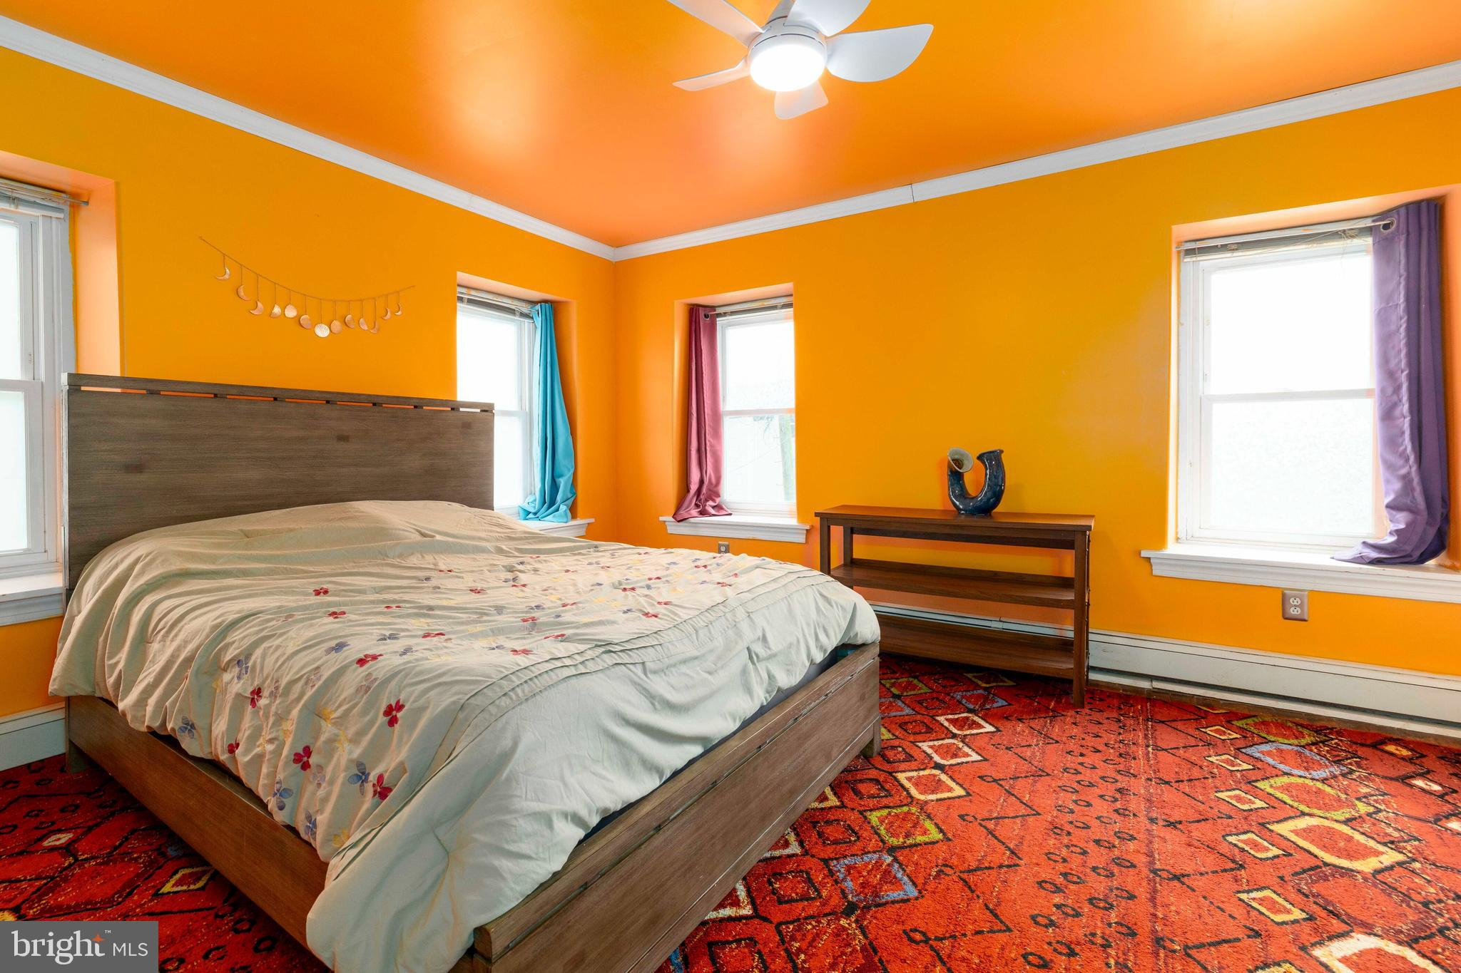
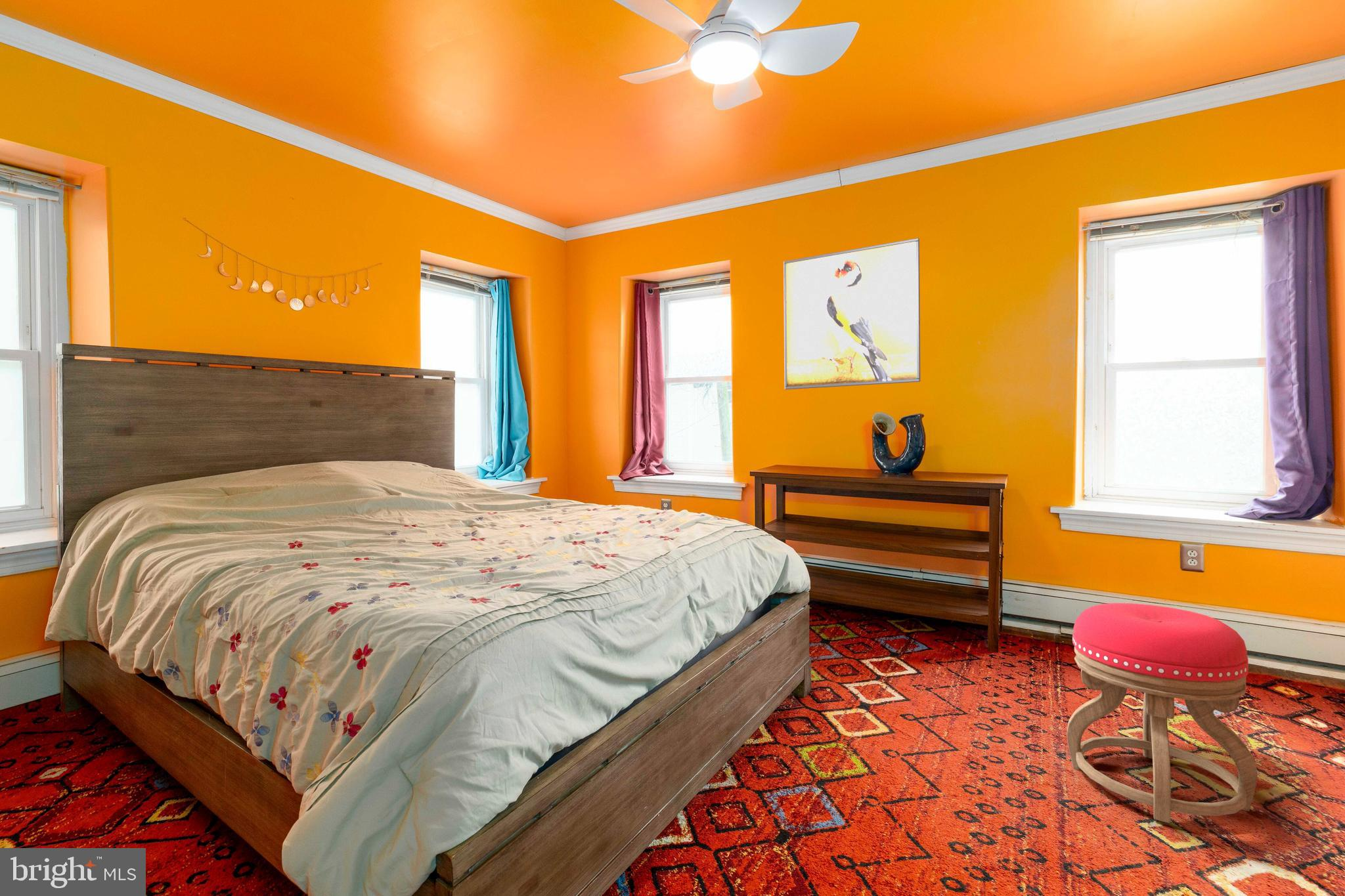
+ stool [1067,603,1258,824]
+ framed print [783,238,921,390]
